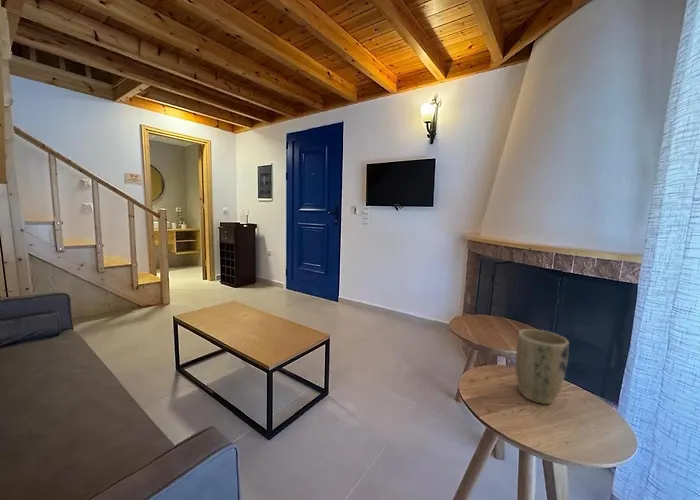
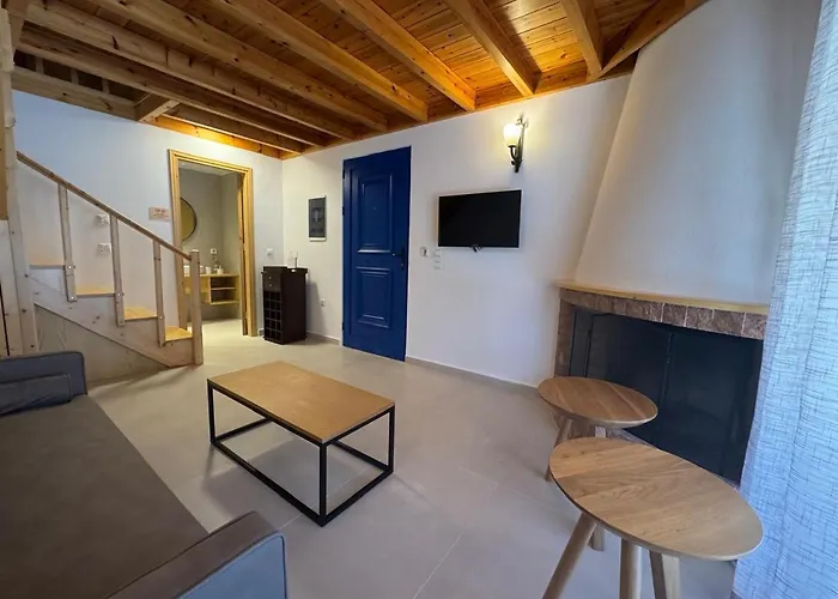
- plant pot [515,328,570,405]
